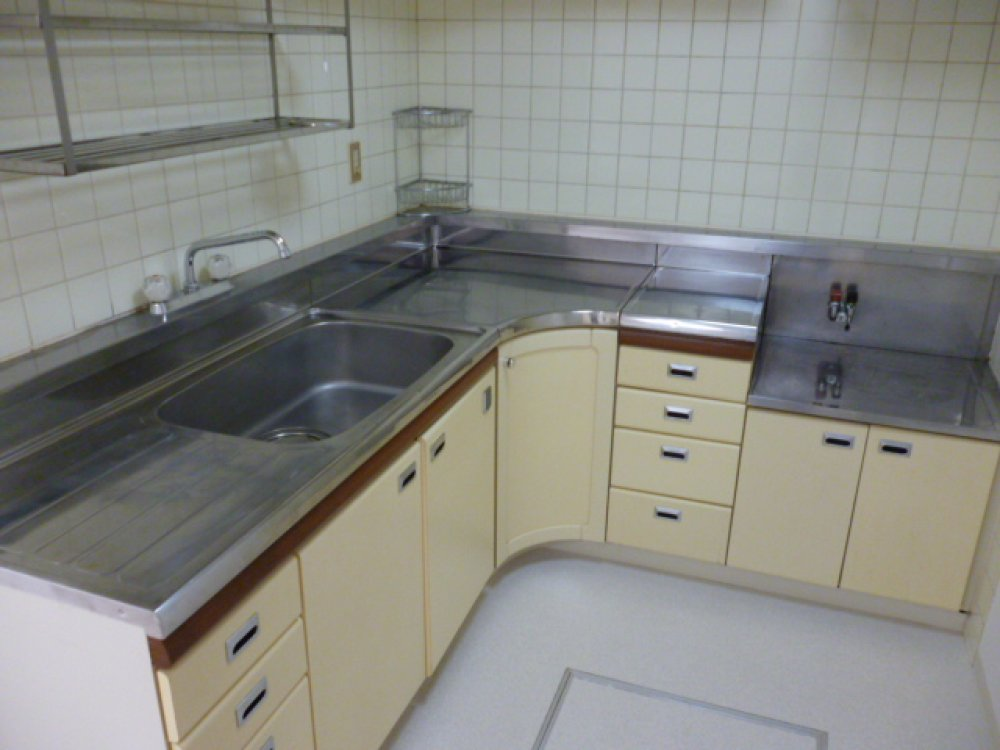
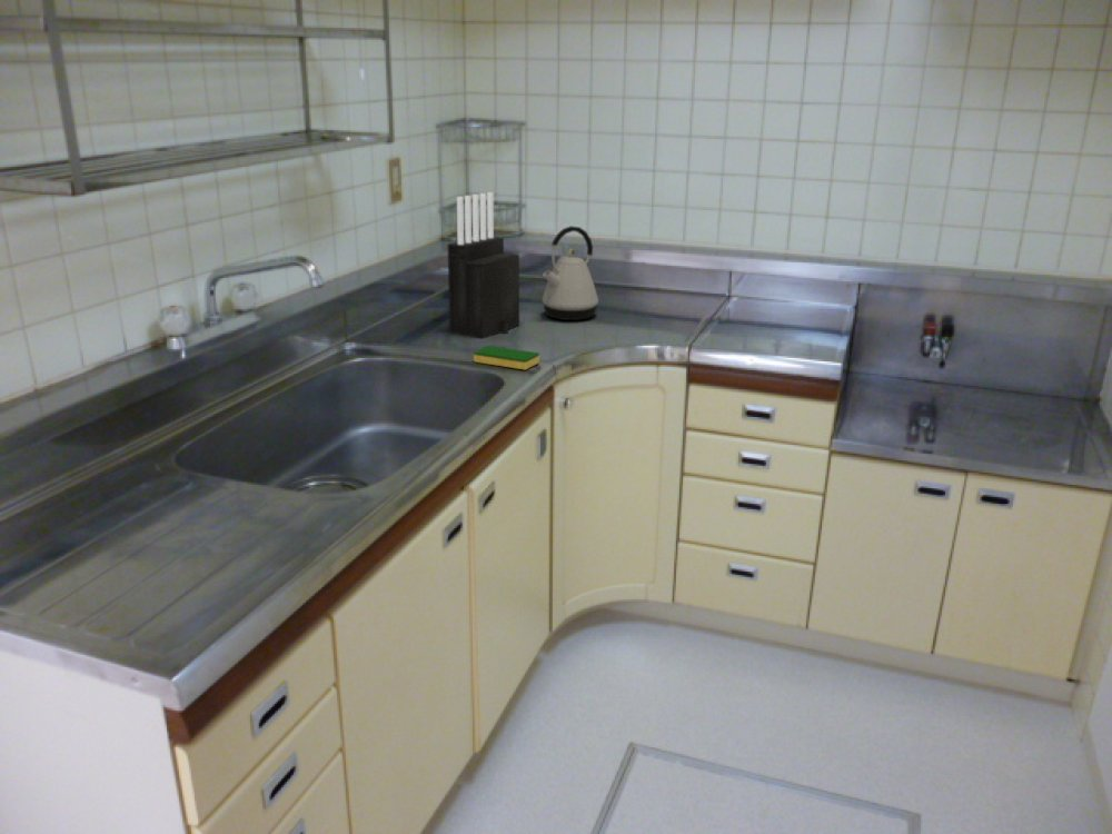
+ knife block [447,191,520,340]
+ dish sponge [473,345,540,370]
+ kettle [542,225,599,321]
